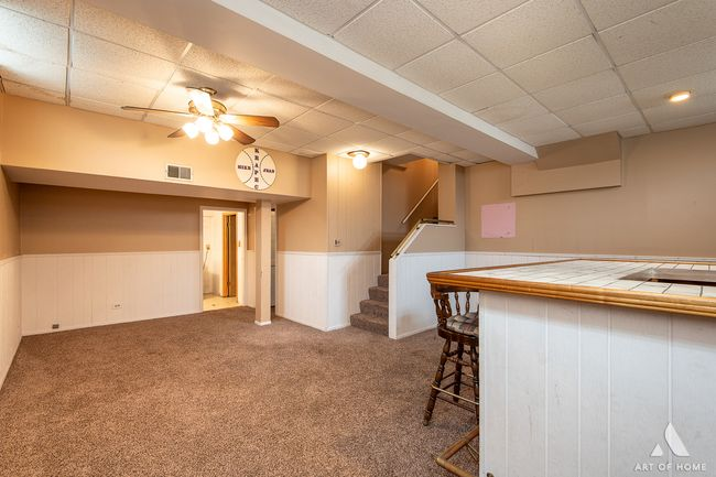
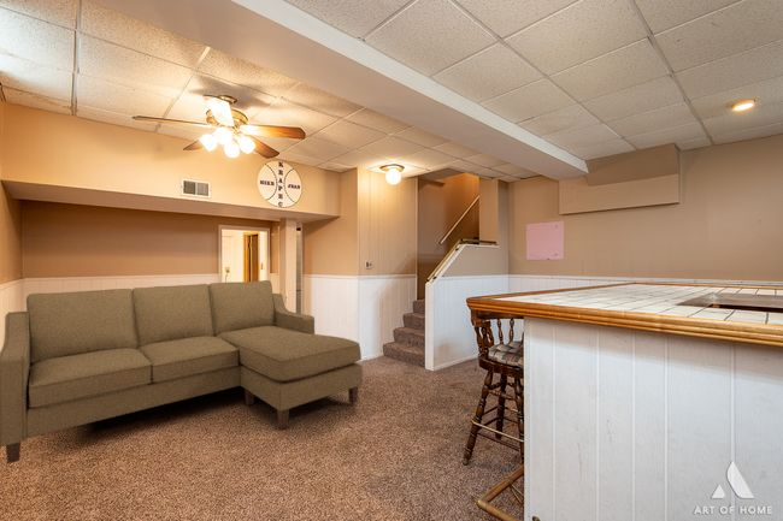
+ sofa [0,279,364,464]
